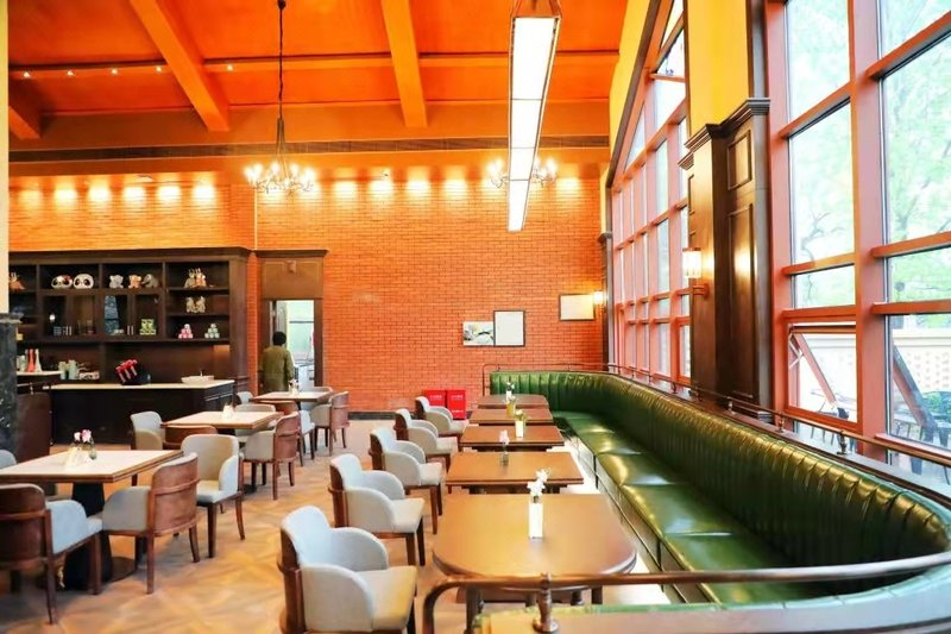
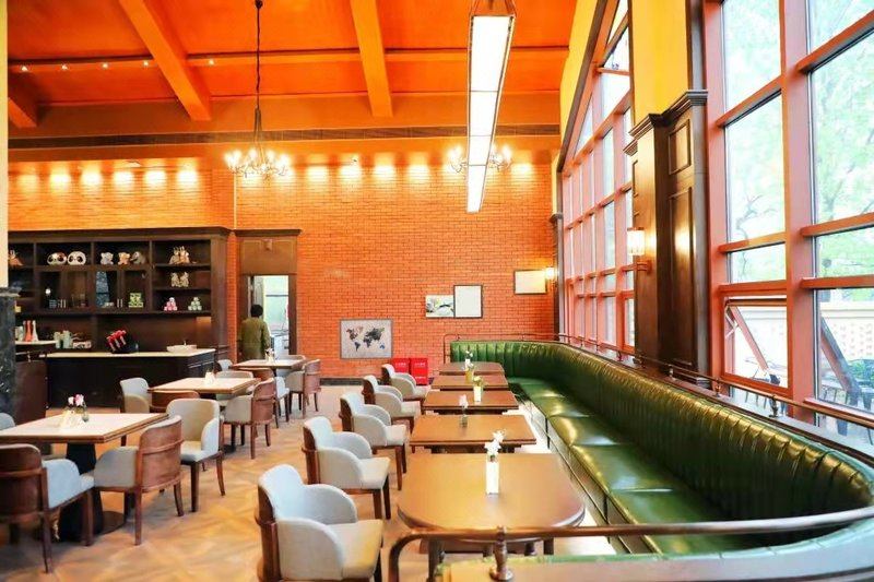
+ wall art [339,317,394,361]
